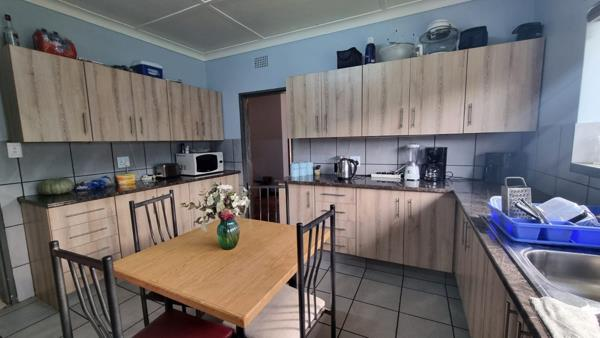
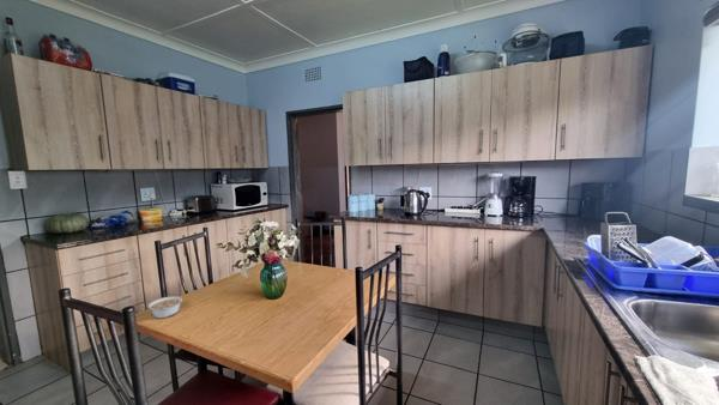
+ legume [146,295,183,319]
